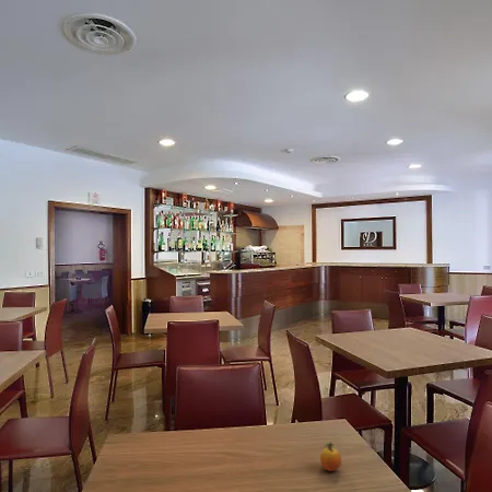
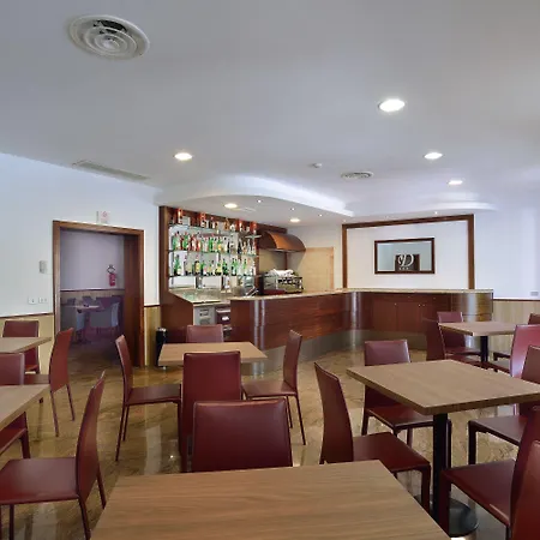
- fruit [319,441,342,472]
